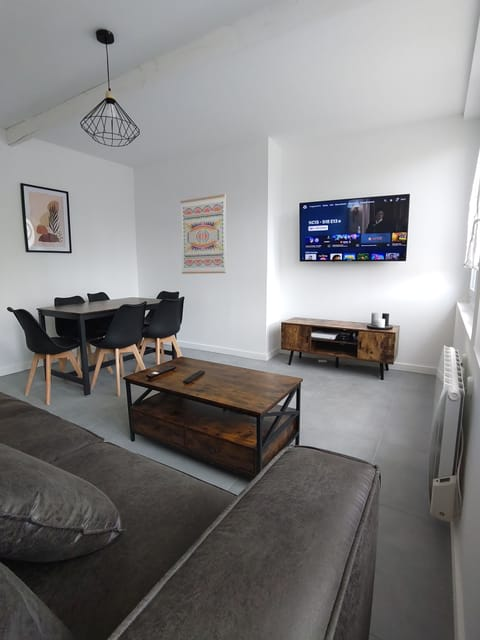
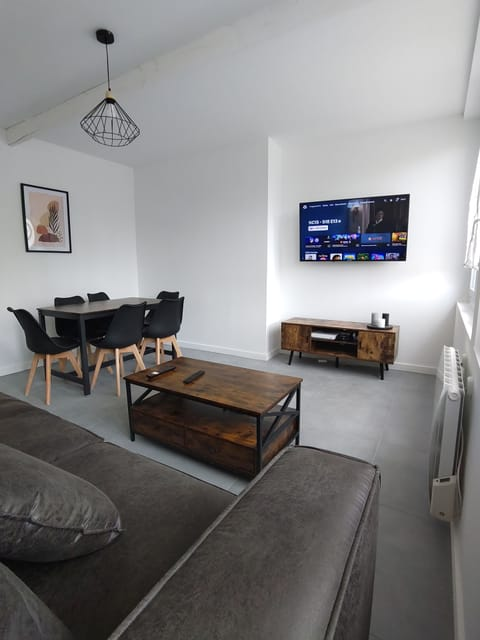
- wall art [179,193,227,275]
